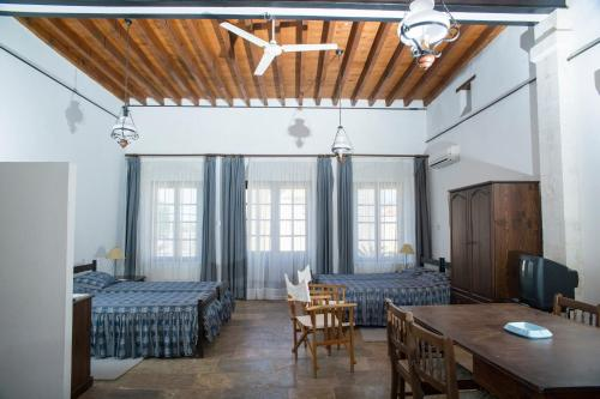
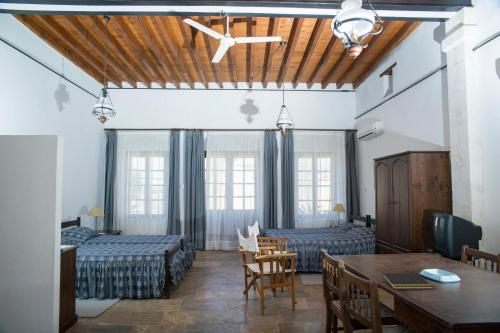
+ notepad [381,272,433,290]
